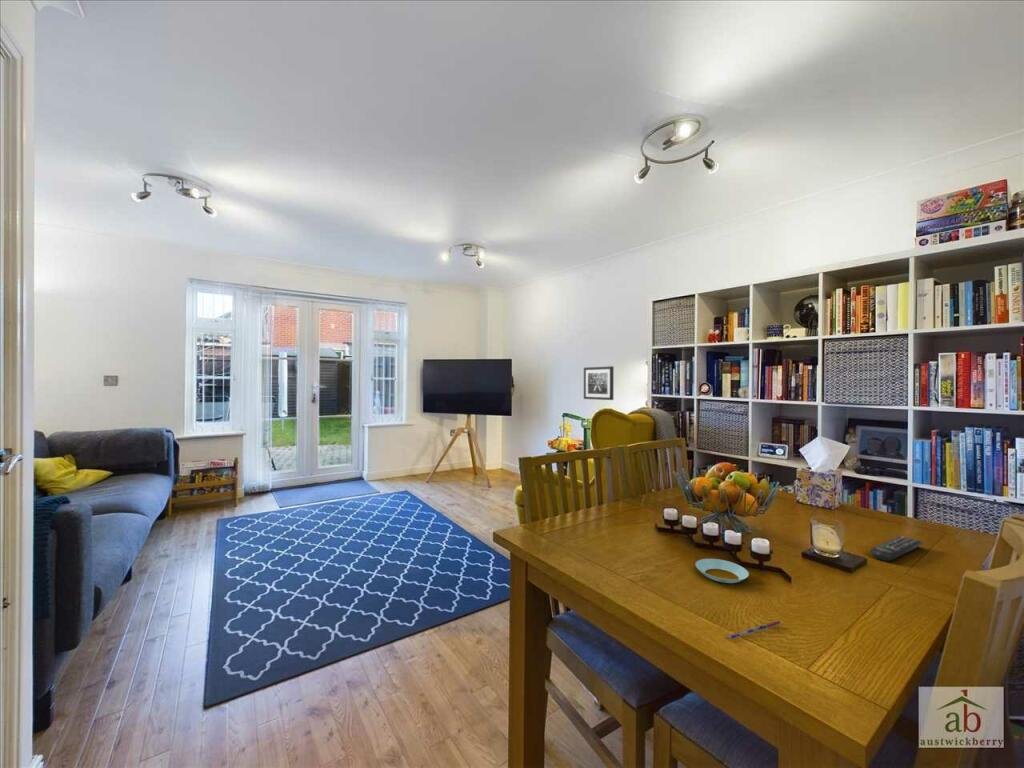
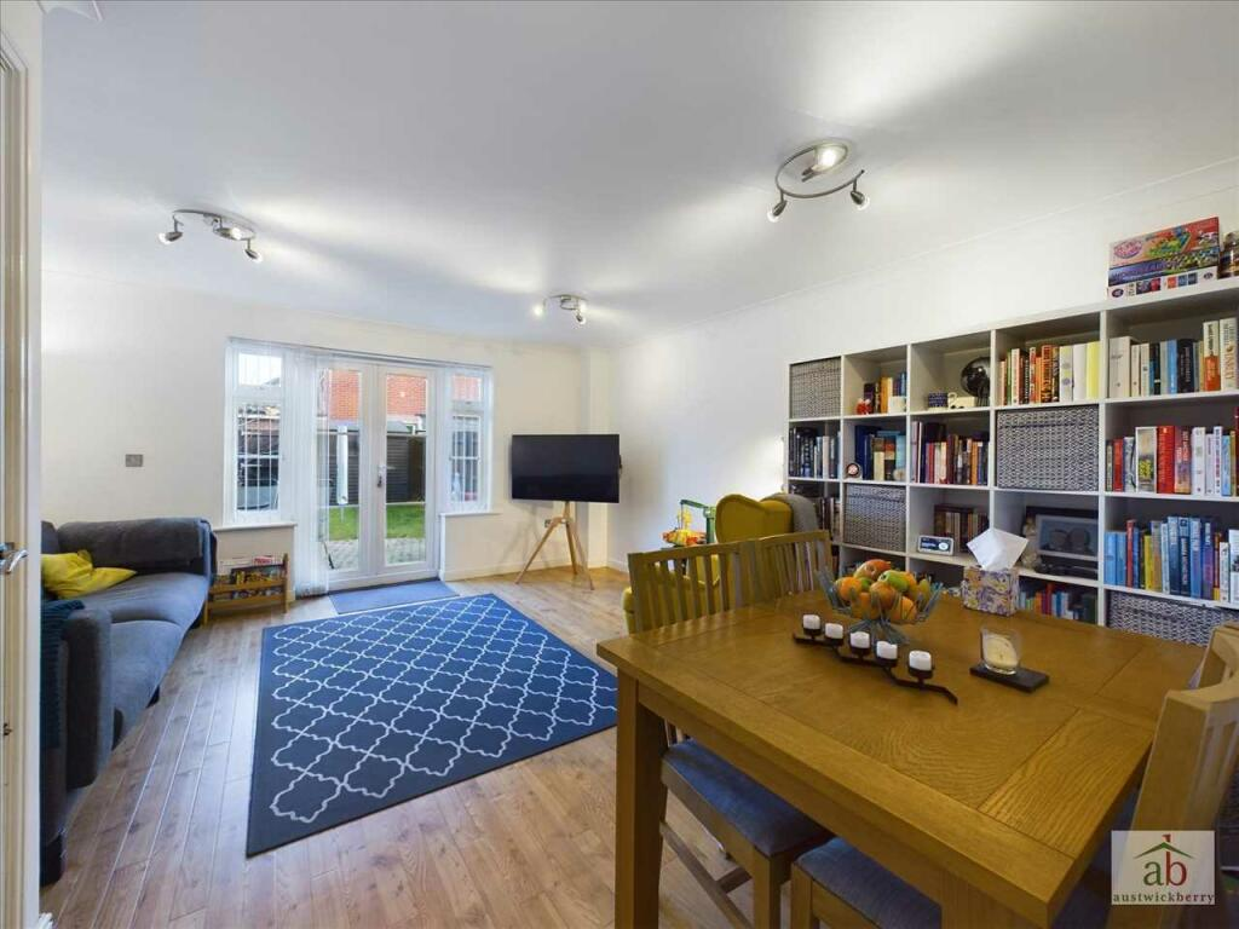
- remote control [870,535,924,562]
- pen [725,620,782,641]
- saucer [695,558,750,584]
- wall art [583,365,614,401]
